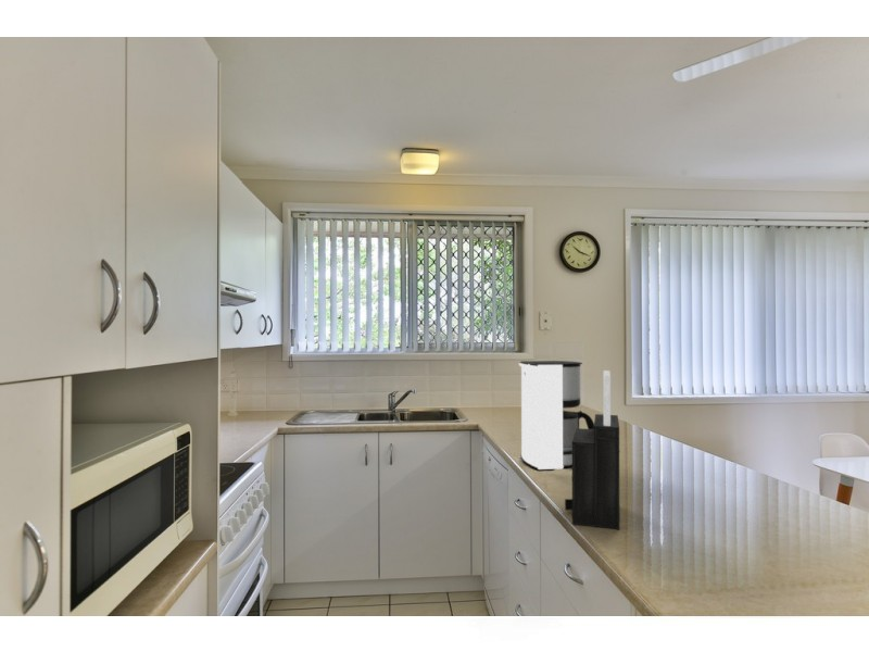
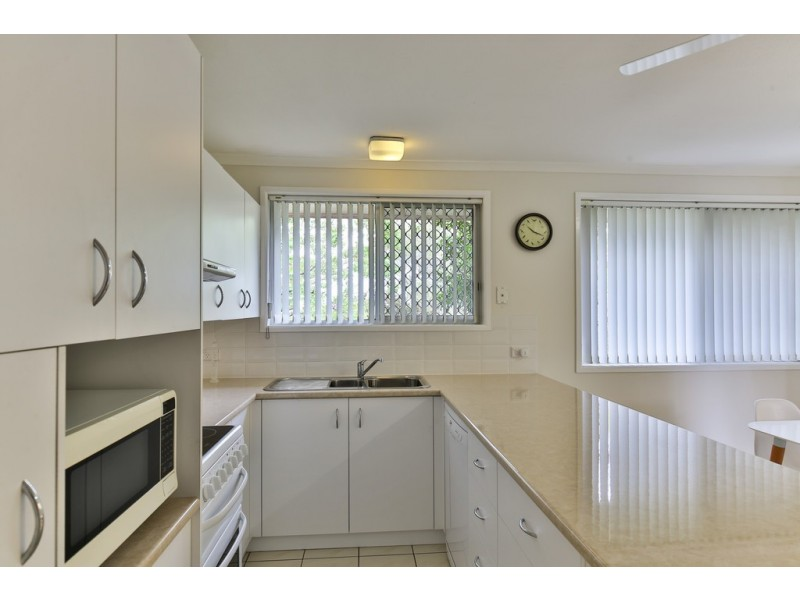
- knife block [564,369,621,531]
- coffee maker [518,360,594,471]
